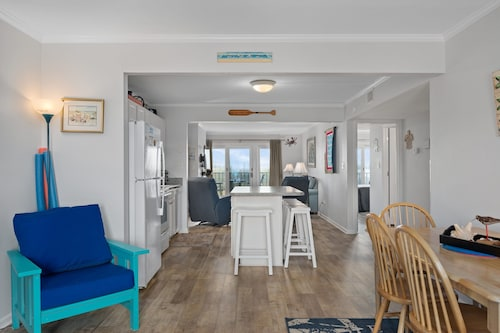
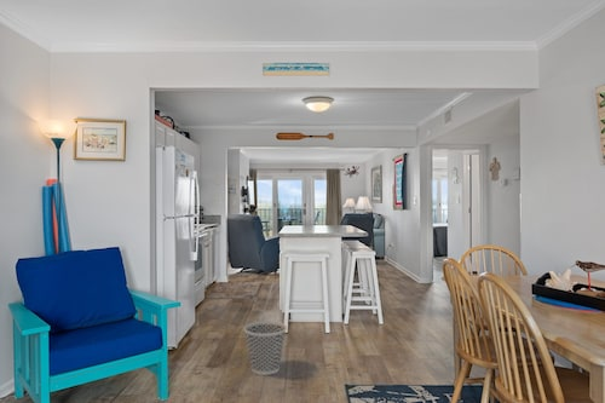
+ wastebasket [243,321,288,376]
